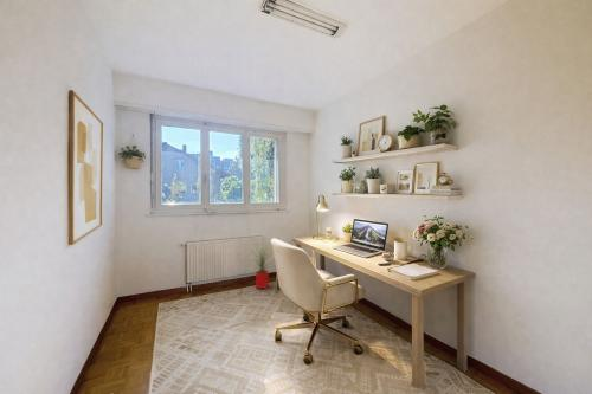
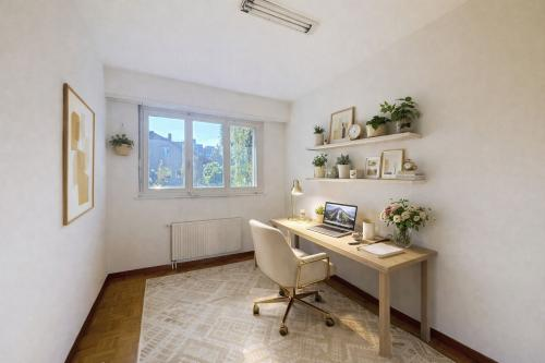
- house plant [244,240,275,290]
